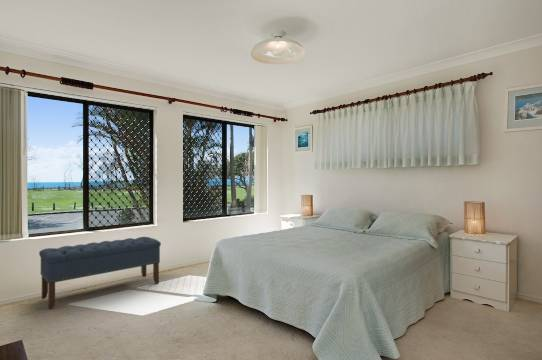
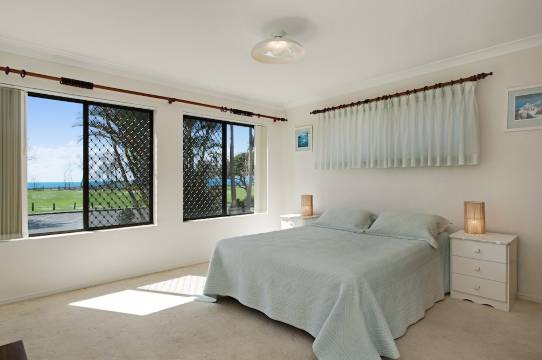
- bench [38,236,162,310]
